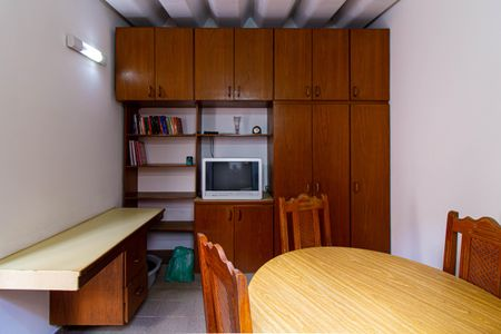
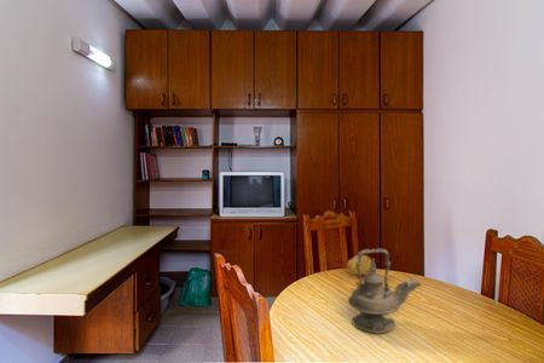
+ teapot [347,247,422,335]
+ fruit [346,254,372,278]
